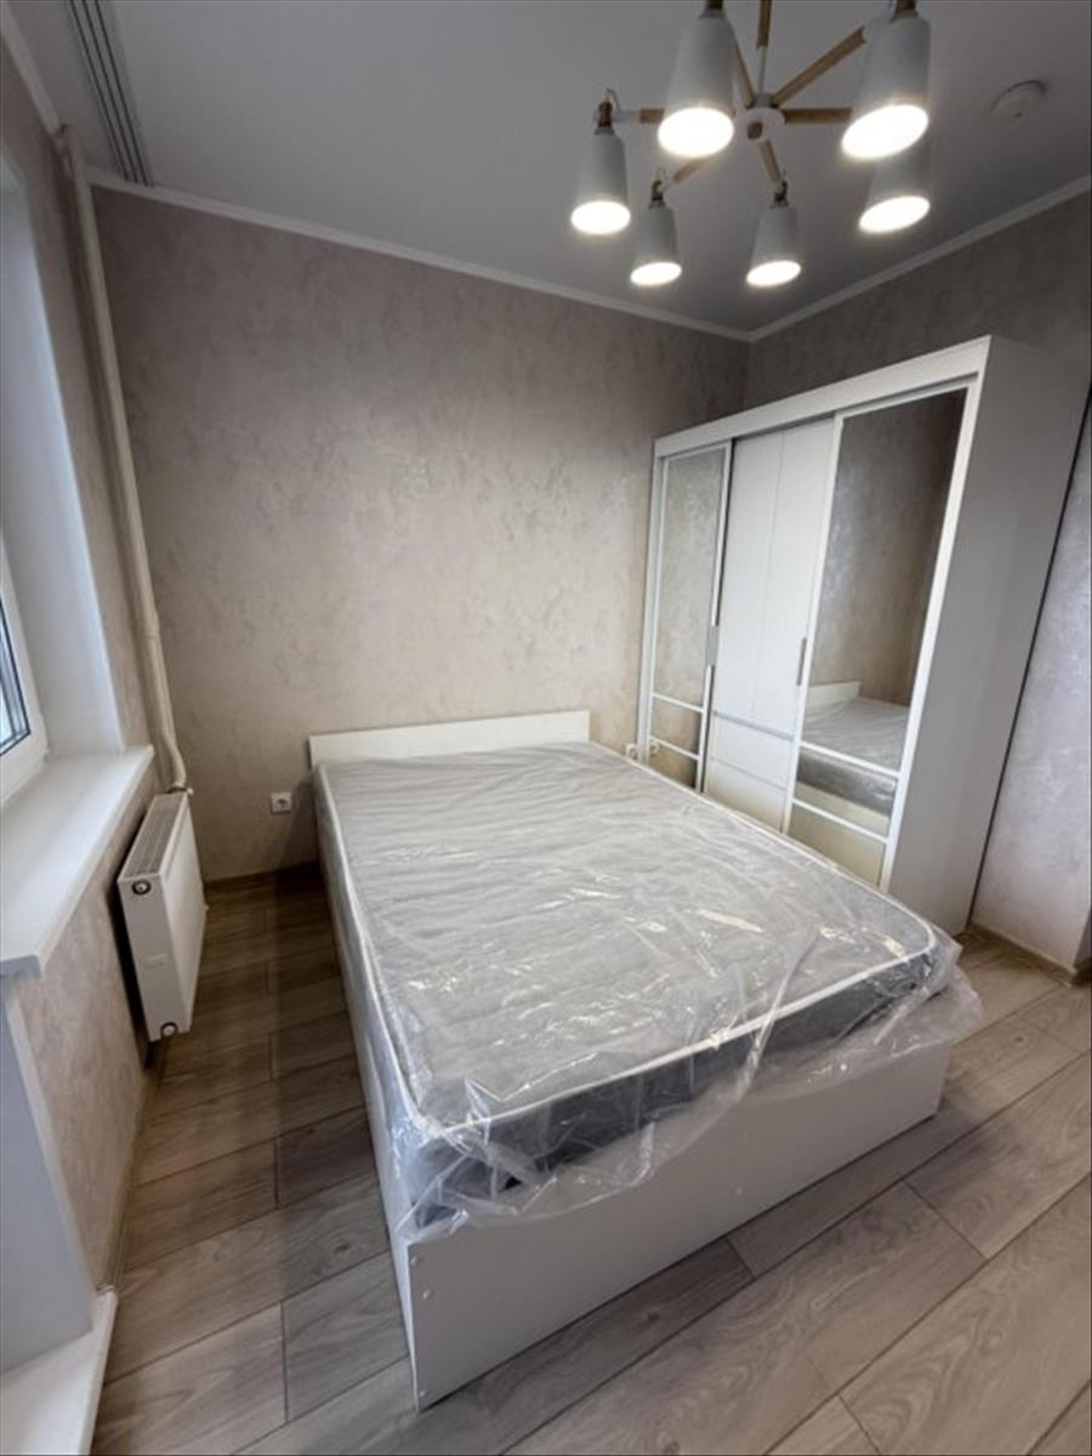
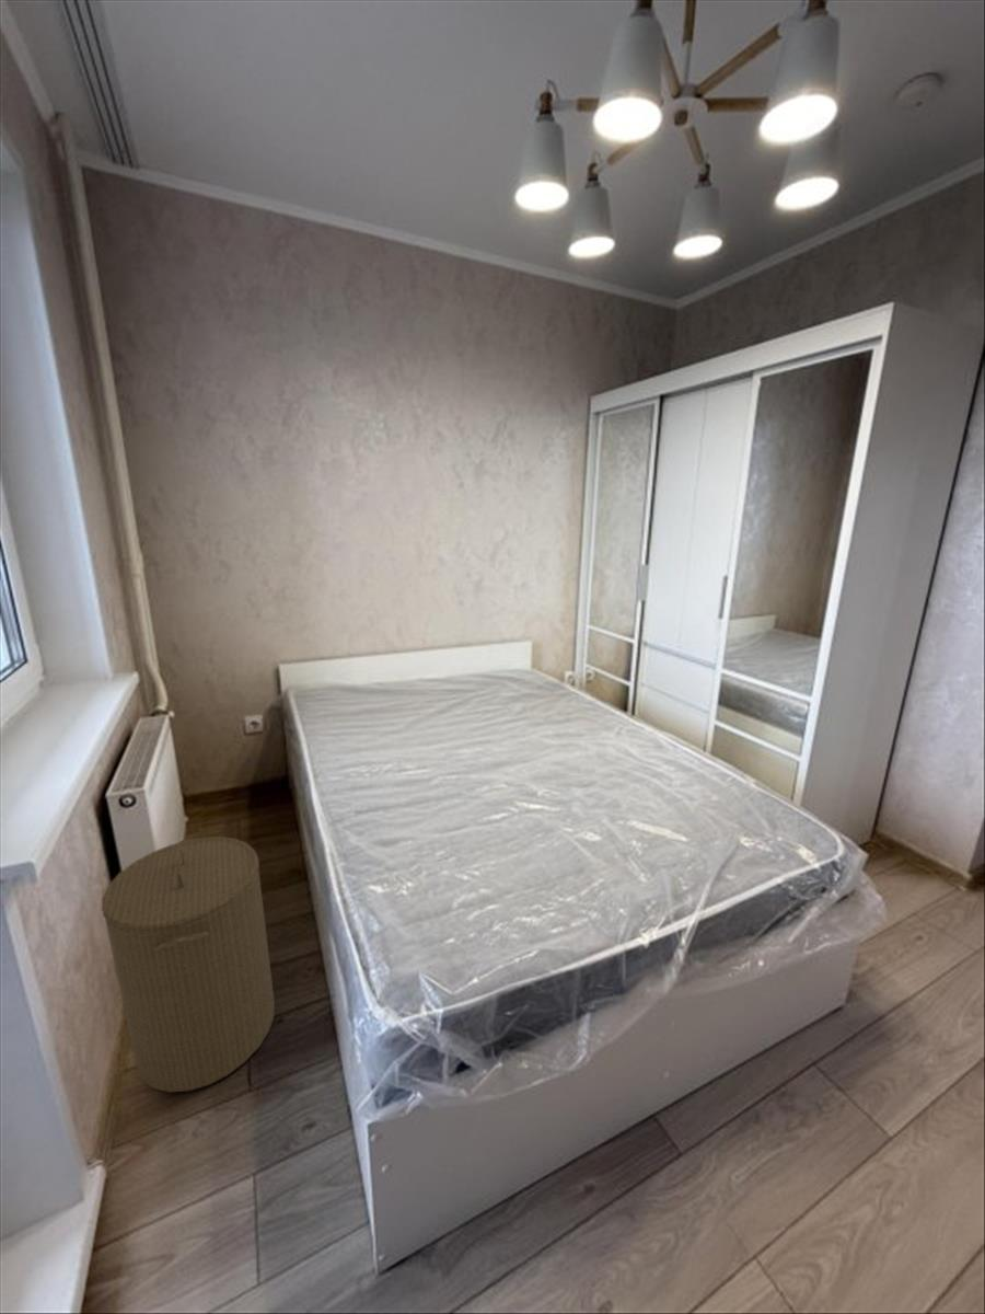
+ laundry hamper [101,835,276,1093]
